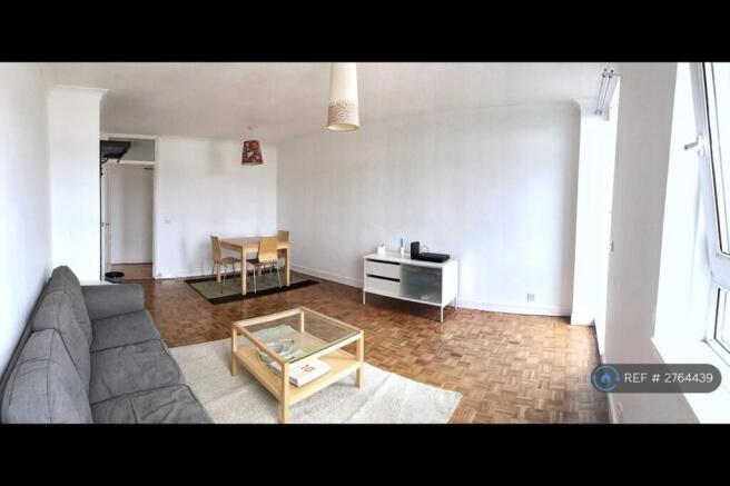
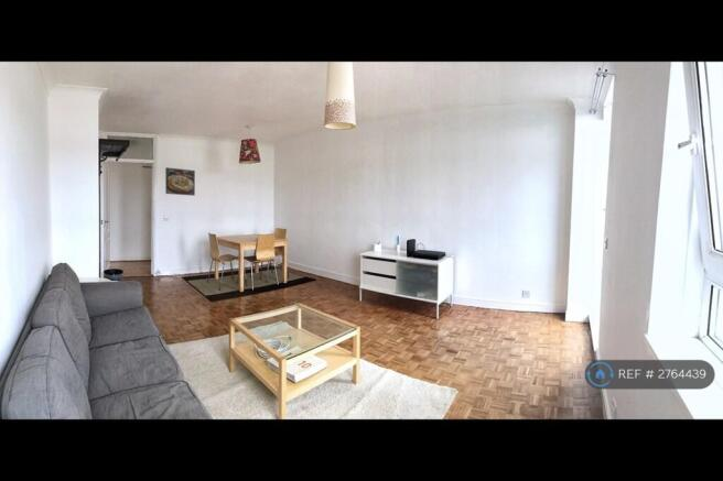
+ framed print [164,166,196,197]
